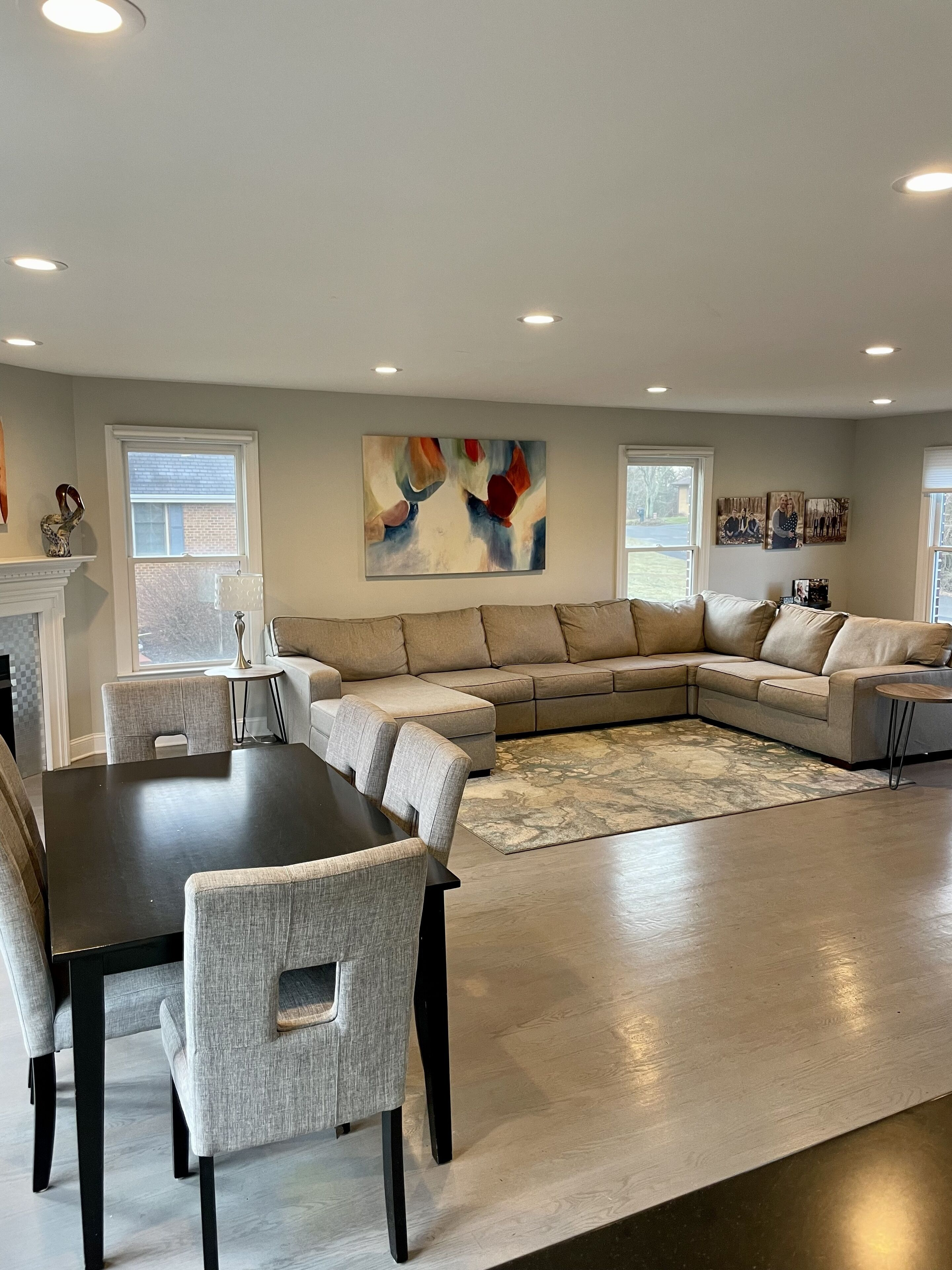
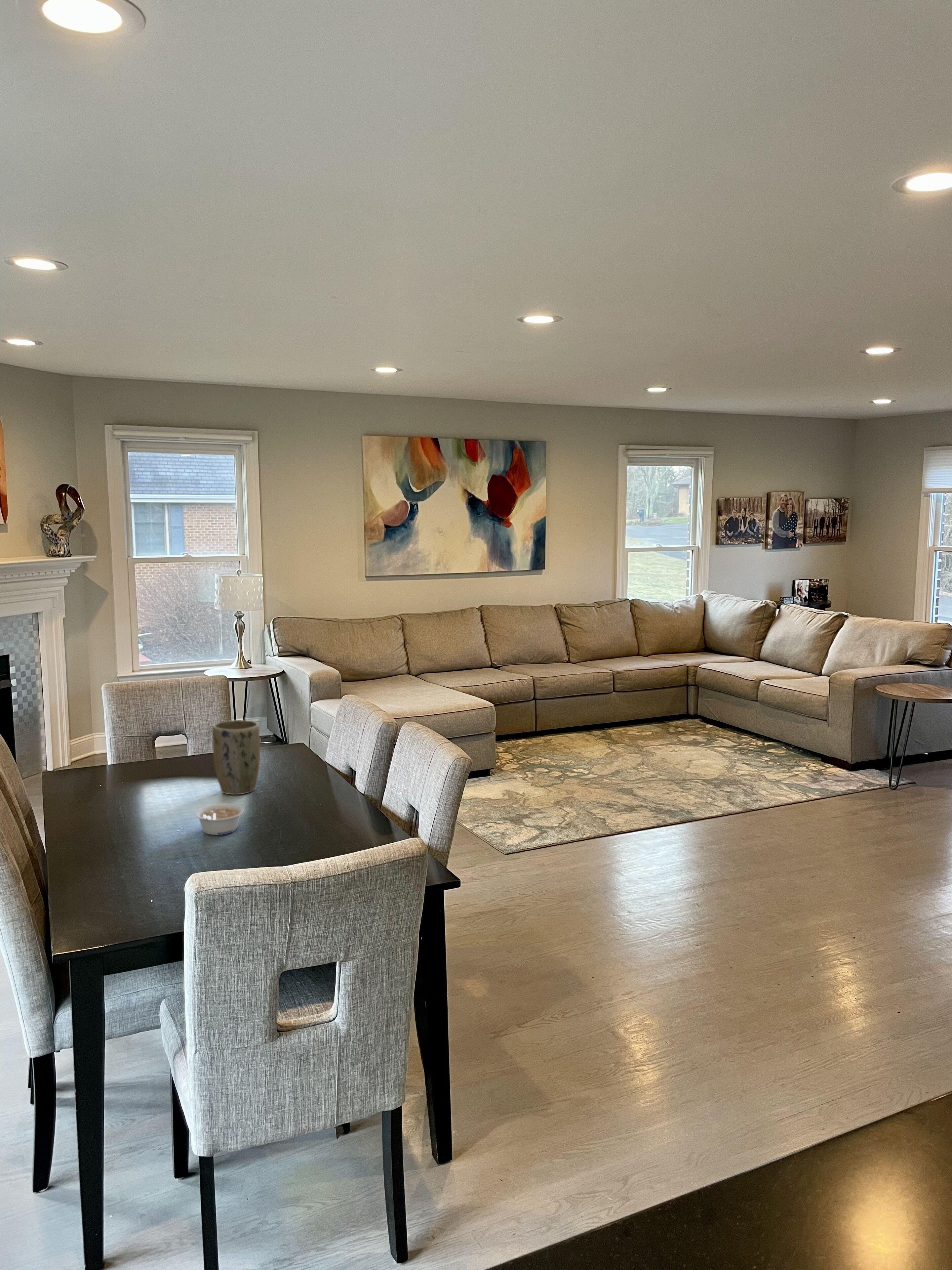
+ legume [194,803,244,835]
+ plant pot [212,720,260,795]
